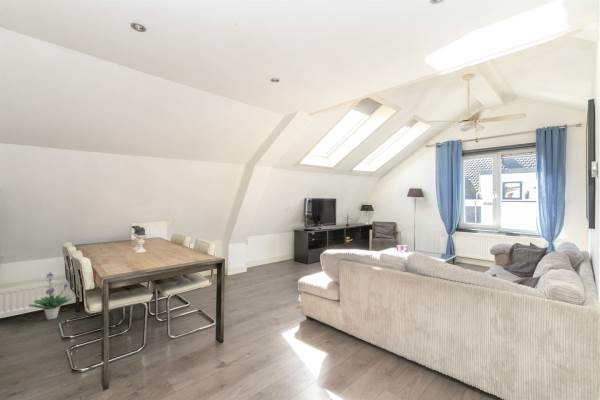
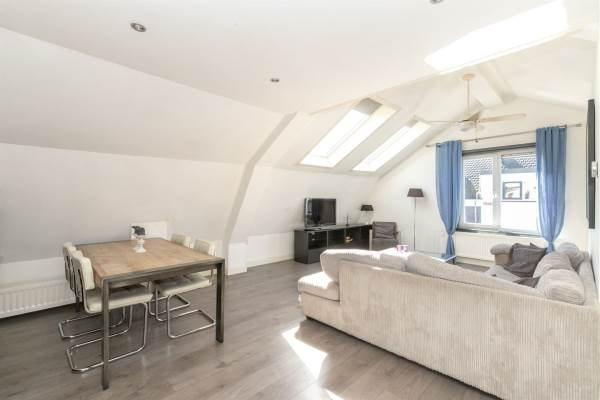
- potted plant [27,271,74,320]
